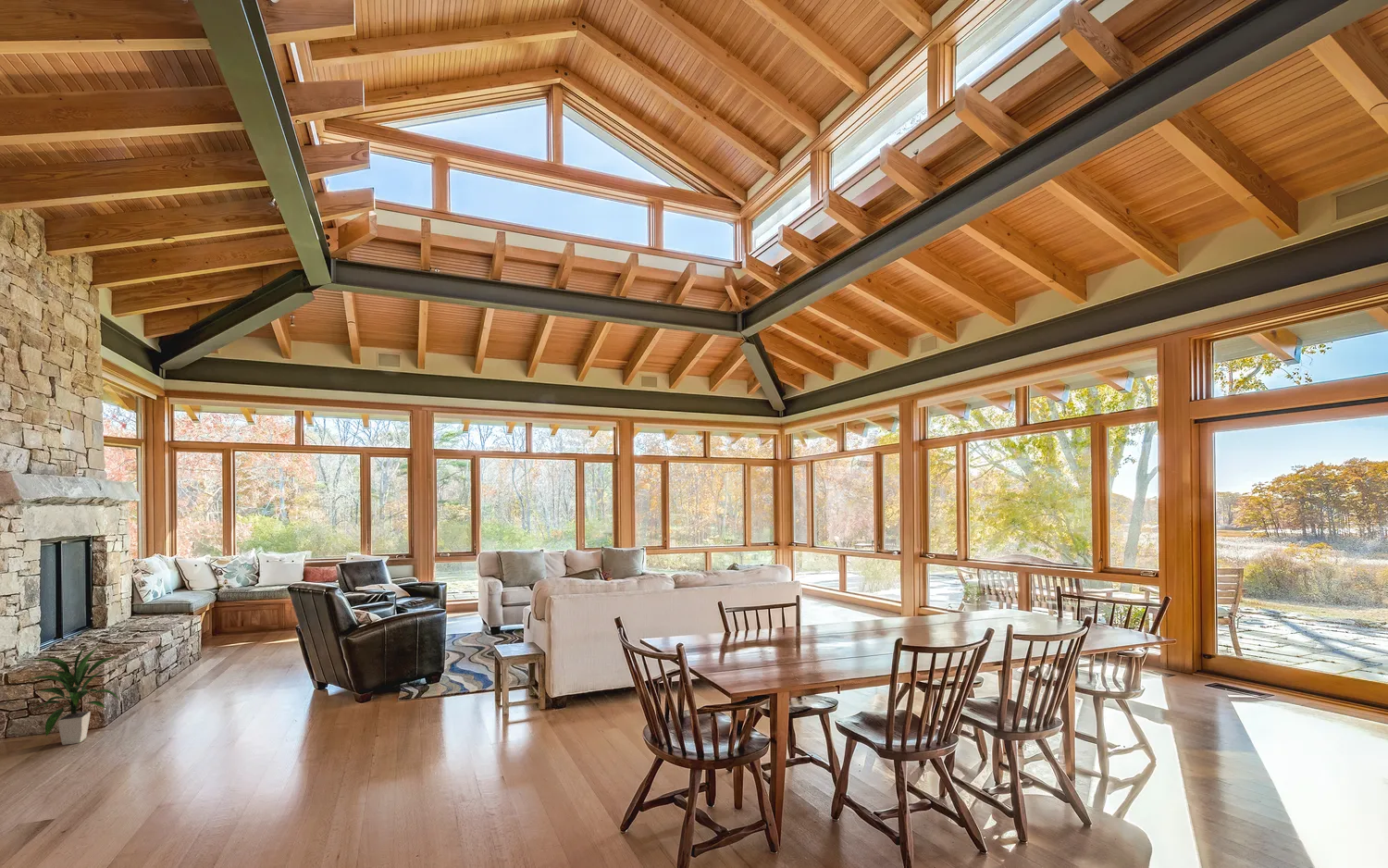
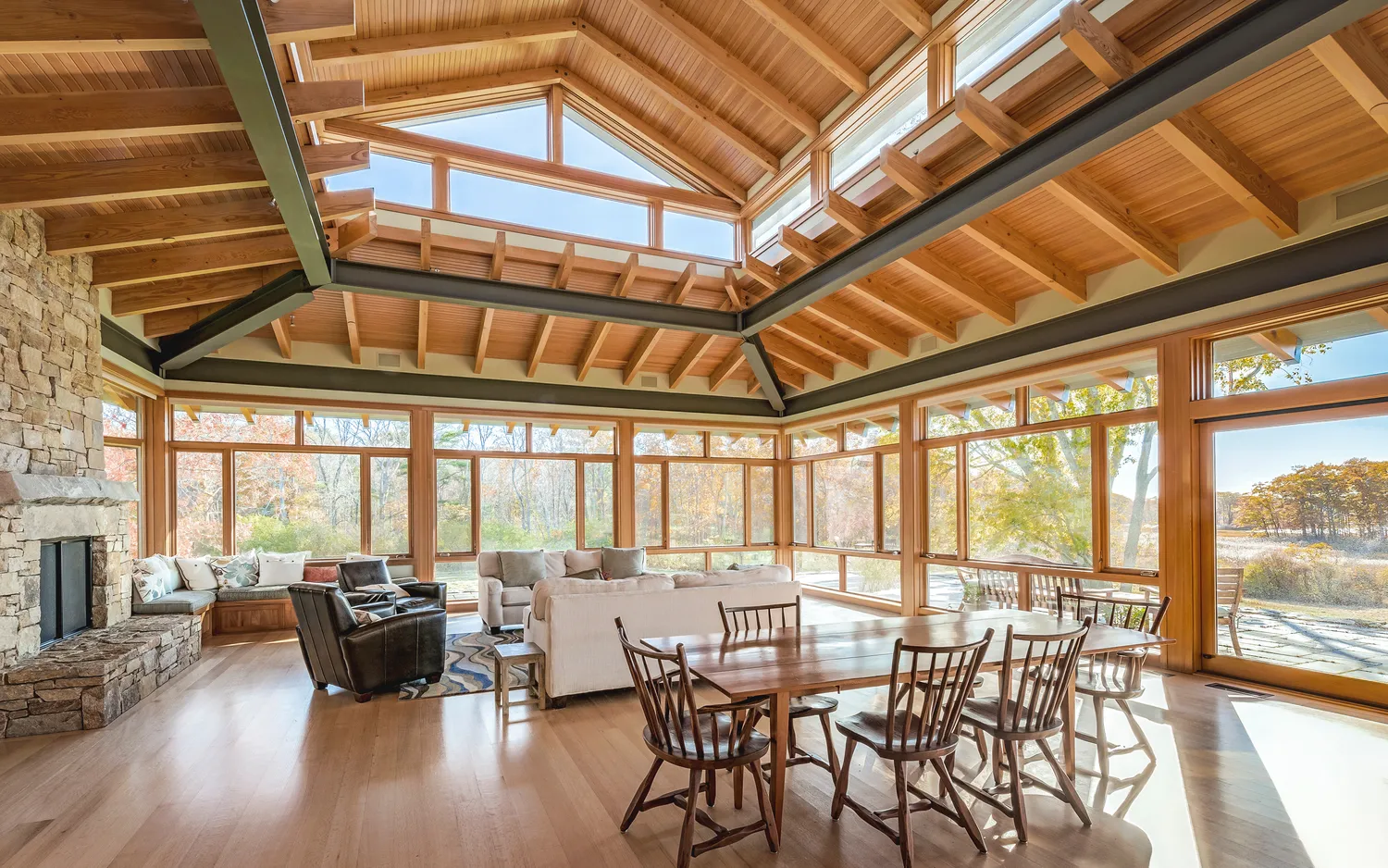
- indoor plant [27,643,119,746]
